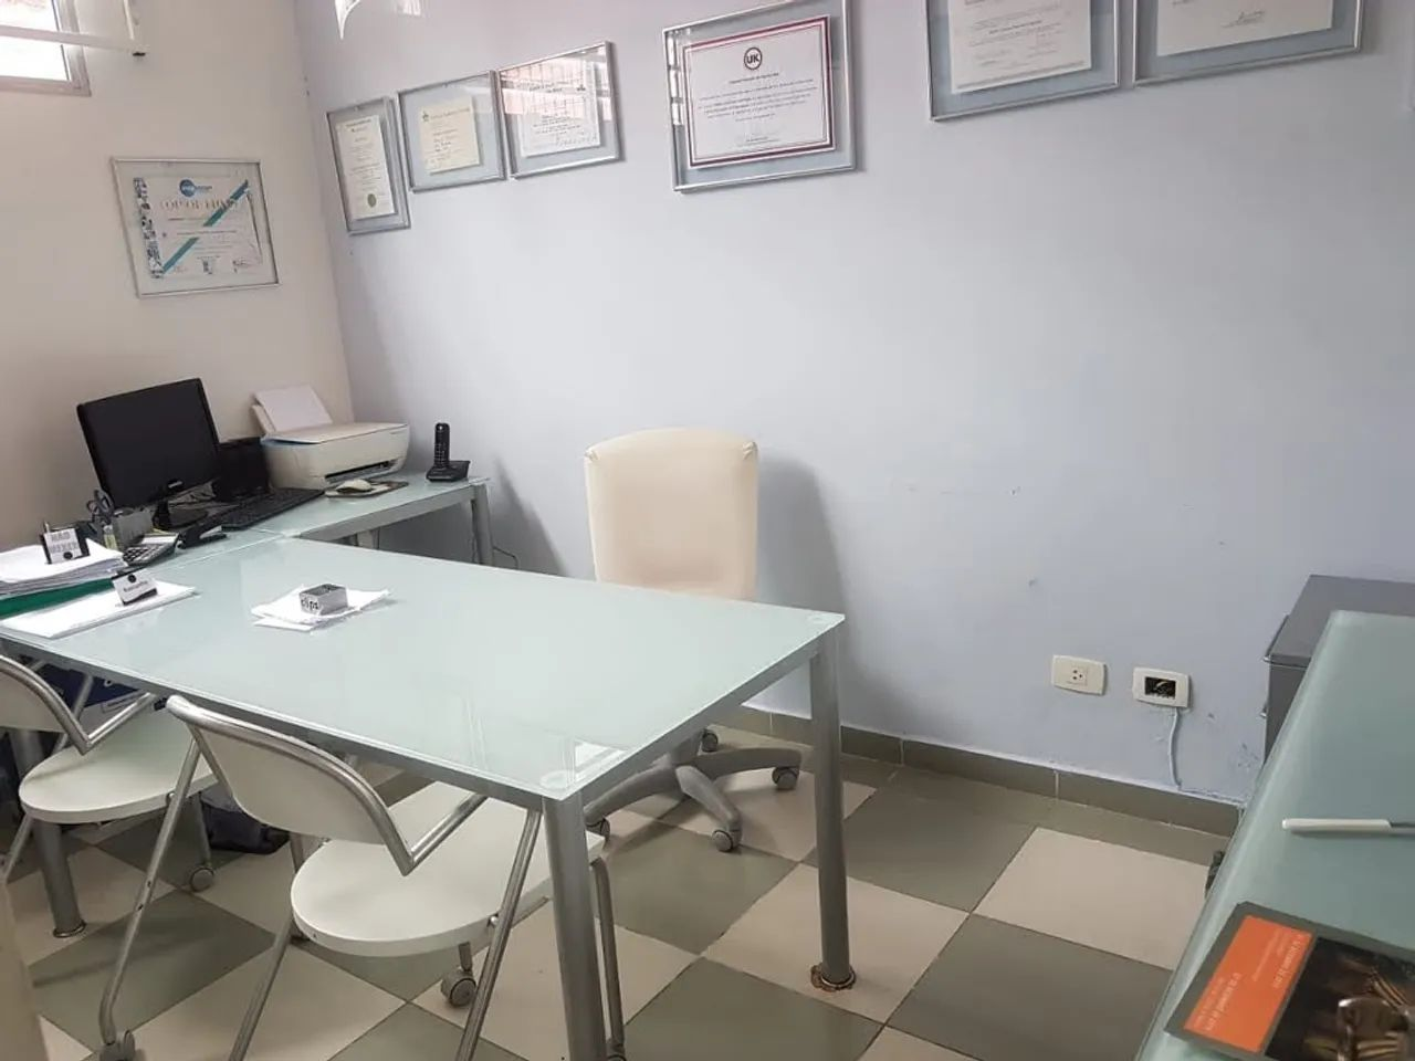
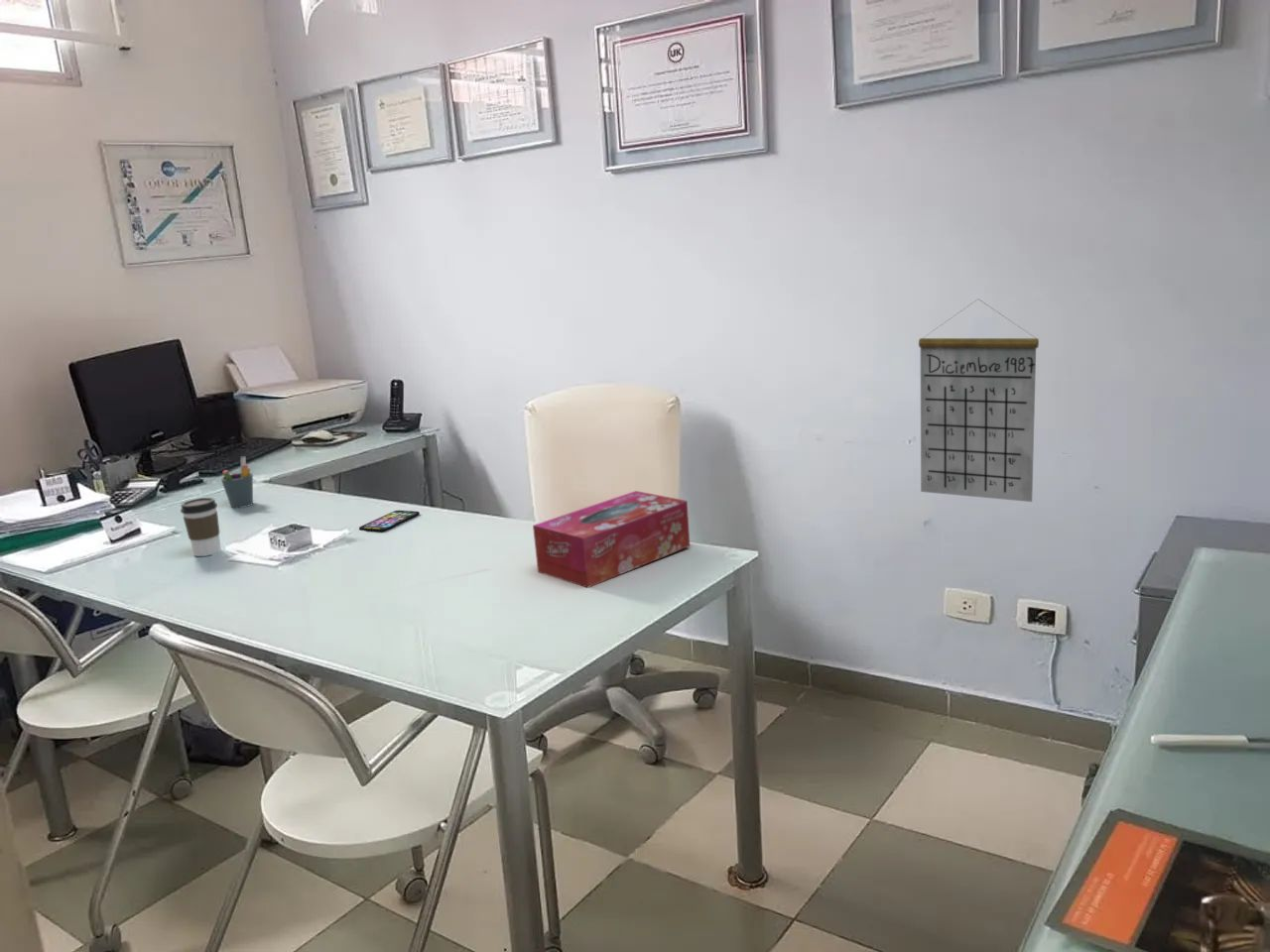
+ tissue box [532,490,691,589]
+ pen holder [220,455,254,509]
+ smartphone [358,510,421,534]
+ coffee cup [180,497,222,557]
+ calendar [918,298,1040,503]
